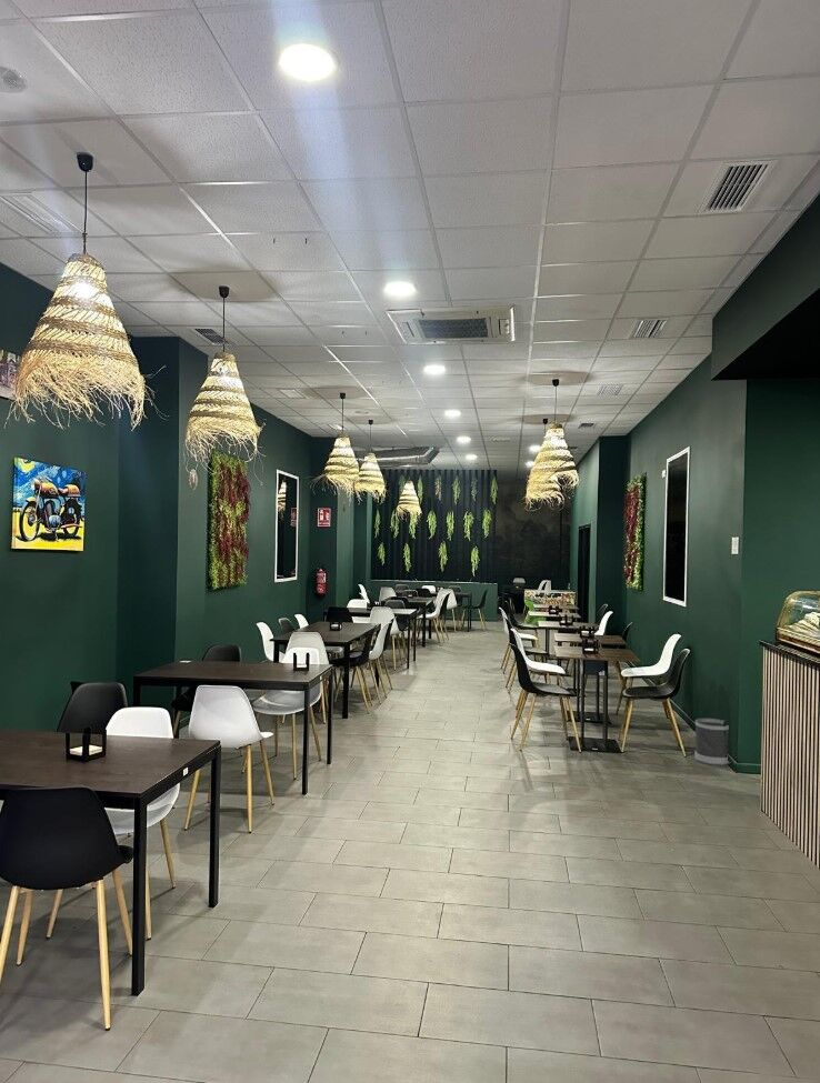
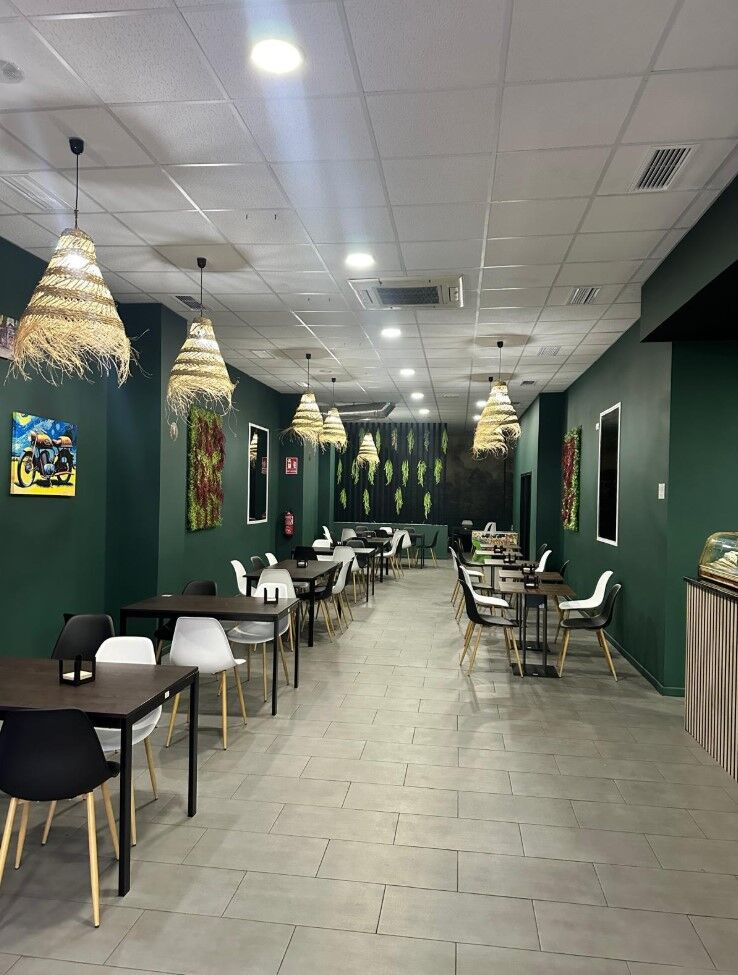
- wastebasket [693,718,731,766]
